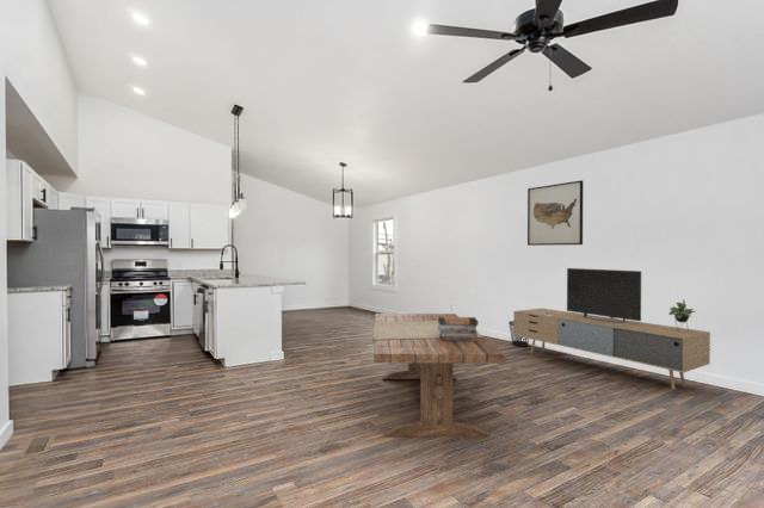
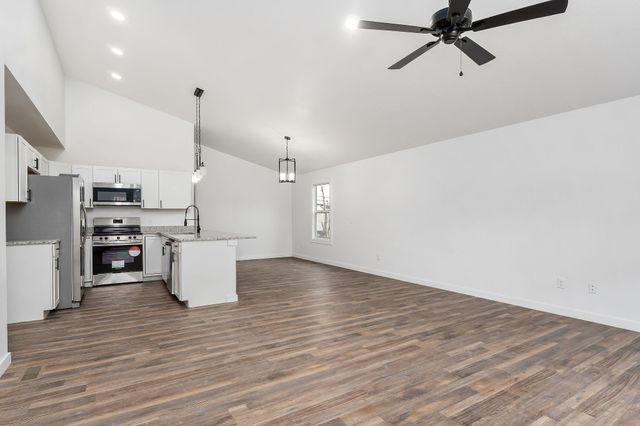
- wall art [526,179,584,247]
- book stack [437,316,480,341]
- dining table [371,312,506,438]
- media console [512,267,711,391]
- wastebasket [507,320,530,348]
